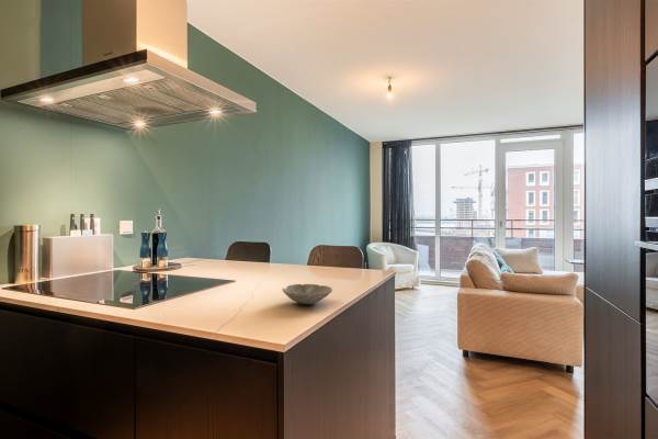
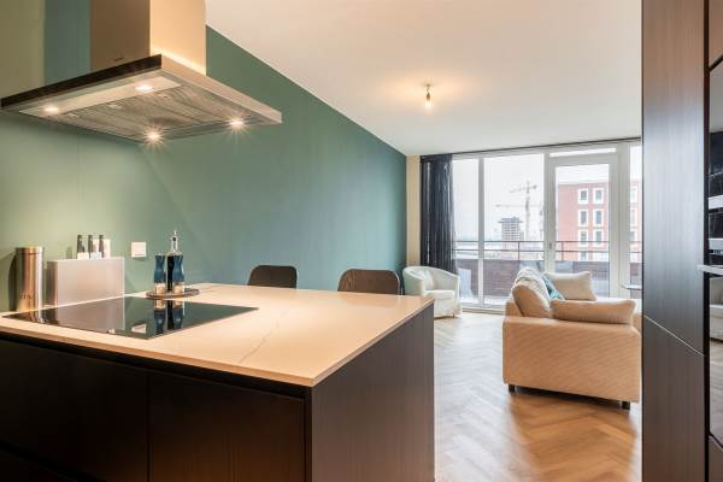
- bowl [281,283,333,305]
